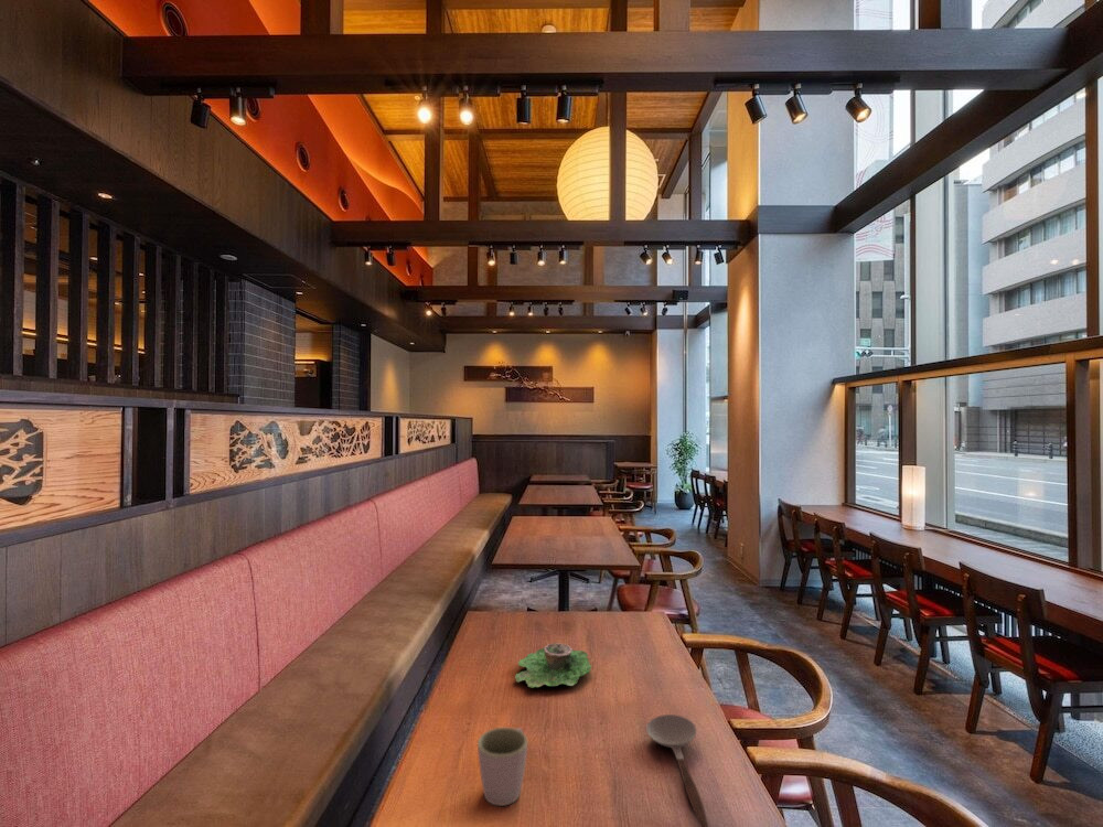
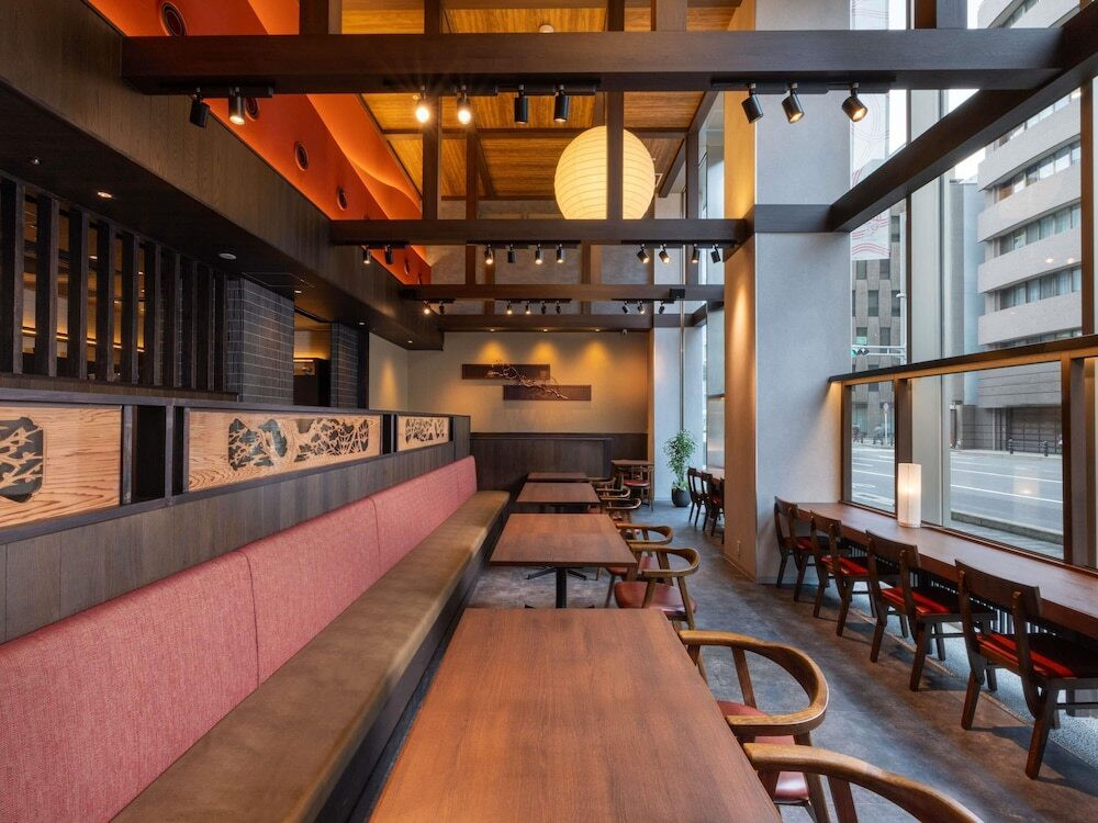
- spoon [645,713,709,827]
- mug [476,727,528,807]
- succulent planter [514,642,592,689]
